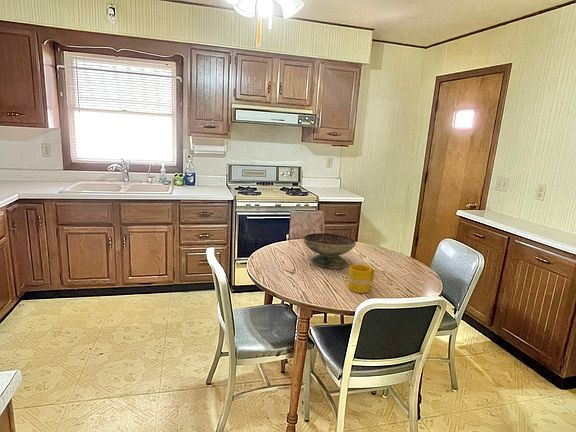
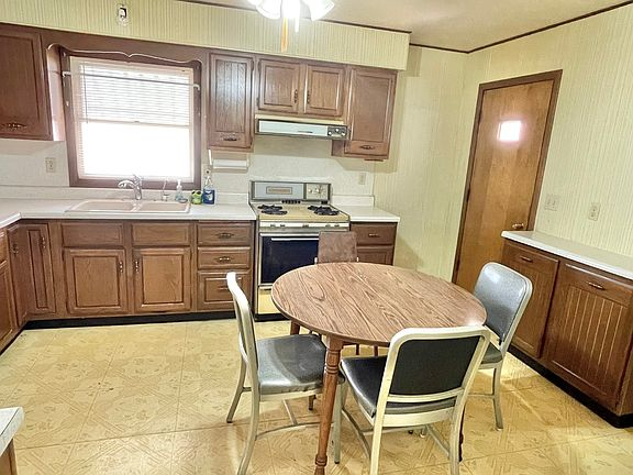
- decorative bowl [302,232,357,270]
- mug [347,263,375,294]
